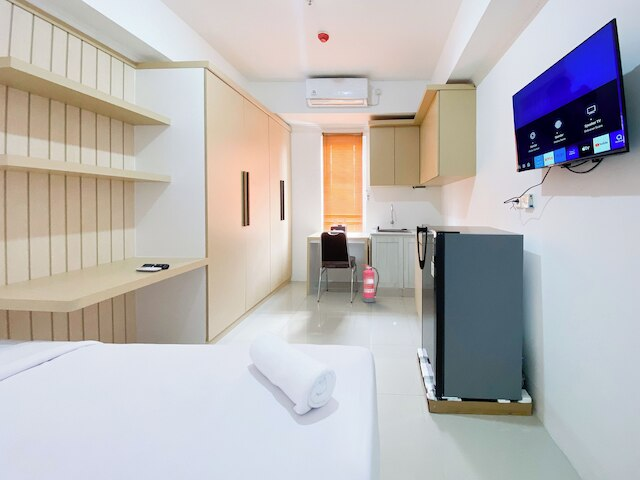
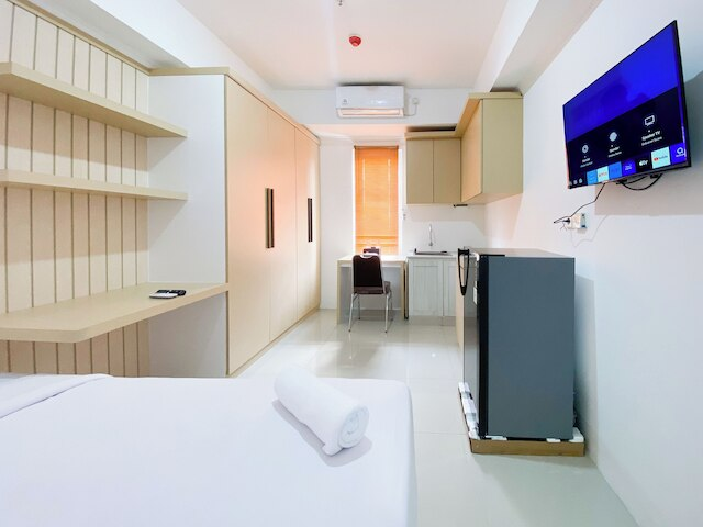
- fire extinguisher [361,263,380,303]
